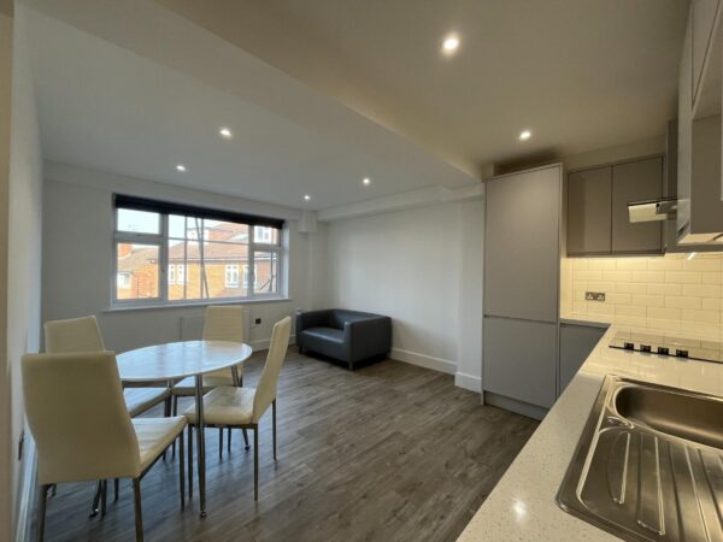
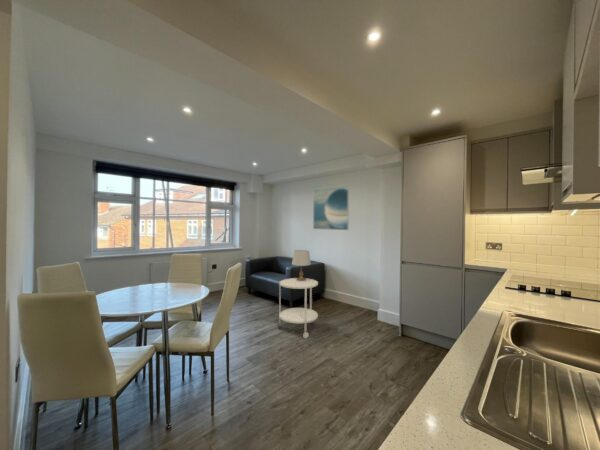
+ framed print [312,184,350,231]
+ side table [277,277,319,339]
+ table lamp [291,249,312,281]
